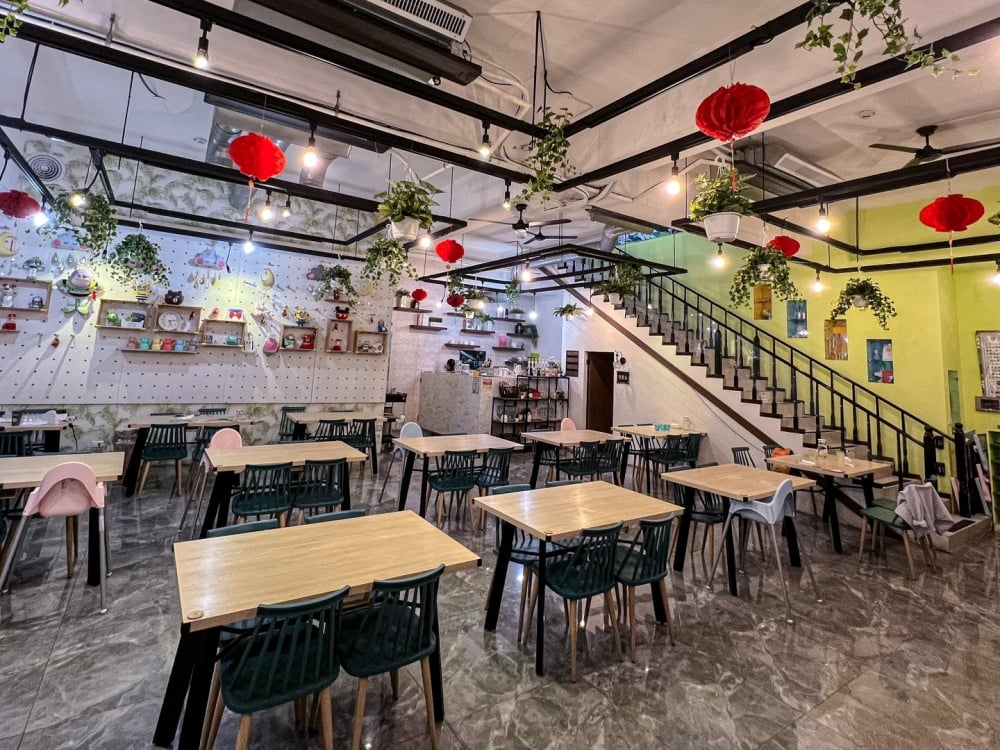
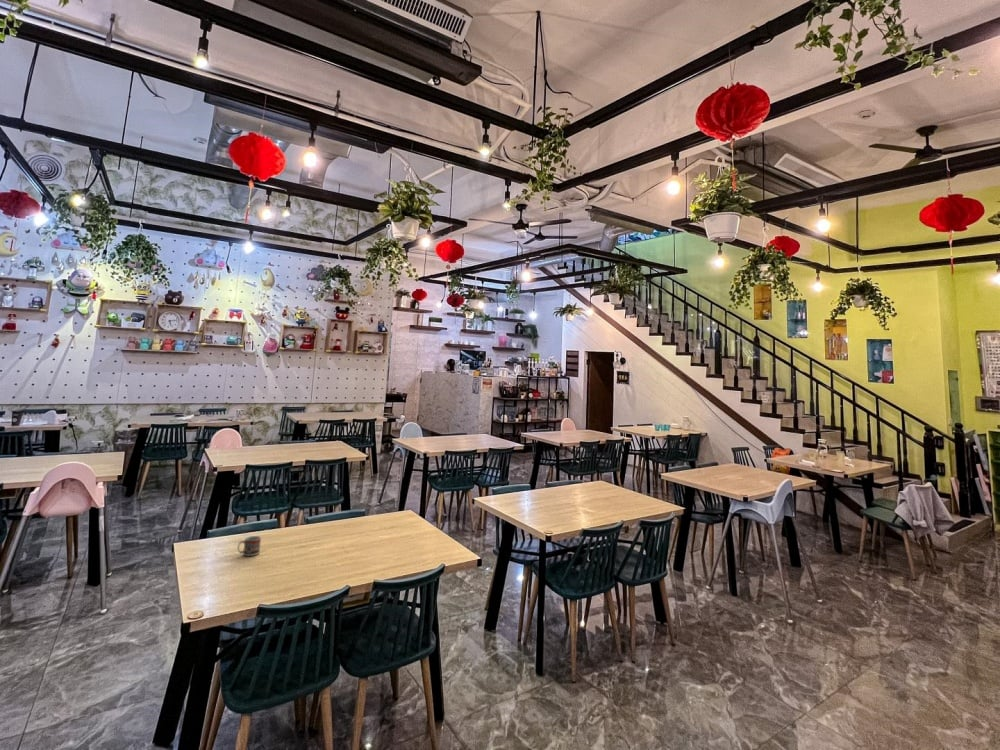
+ cup [237,535,262,557]
